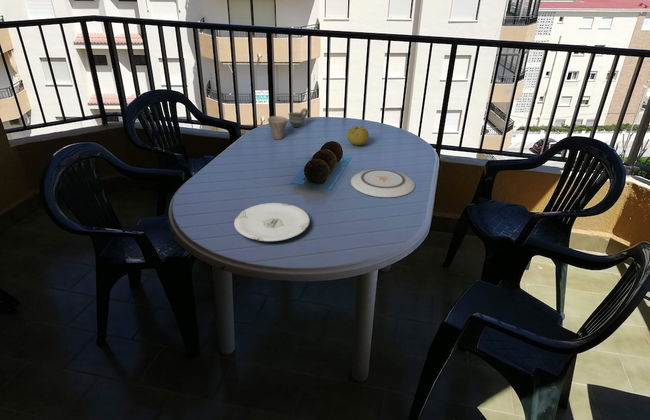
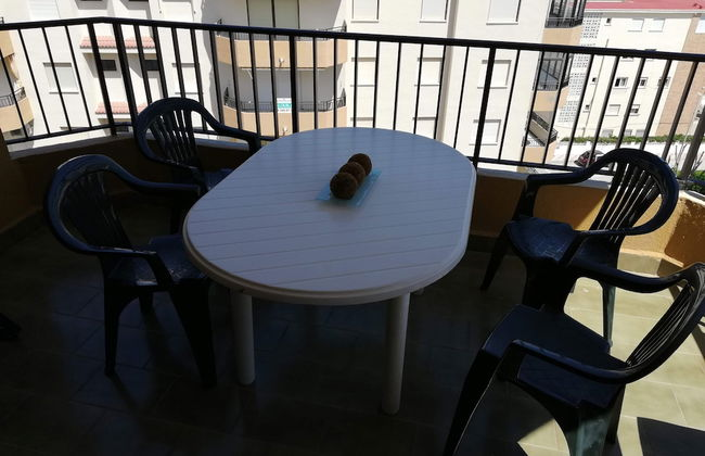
- cup [287,107,309,128]
- plate [350,168,416,198]
- fruit [346,125,370,146]
- cup [267,115,289,140]
- plate [233,202,310,242]
